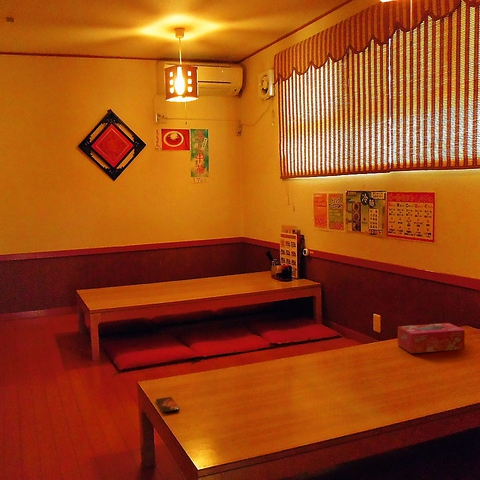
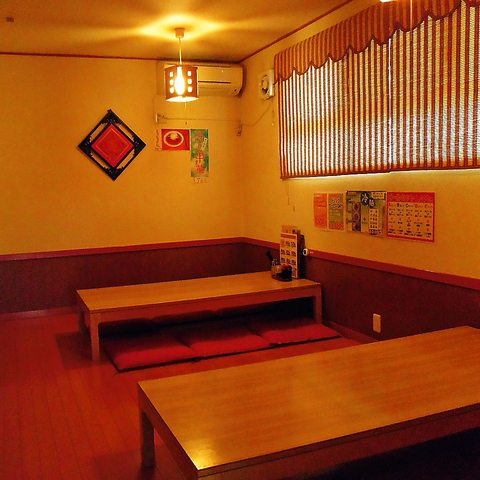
- tissue box [397,322,466,354]
- smartphone [155,396,181,414]
